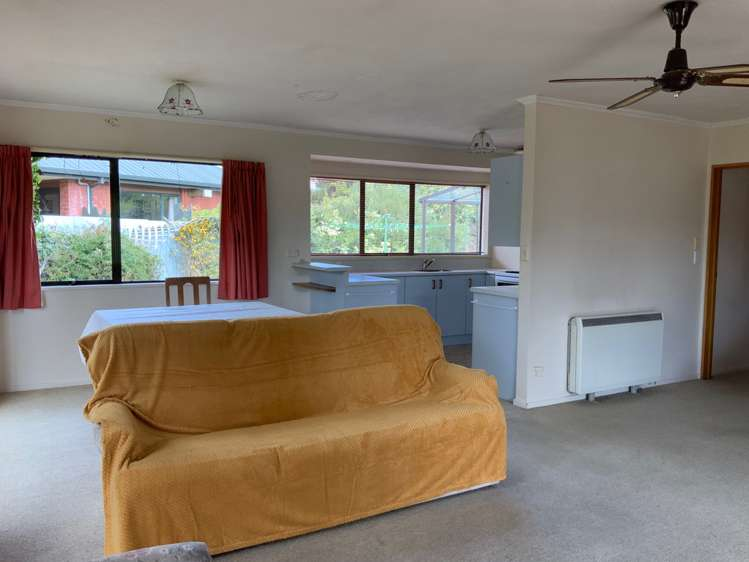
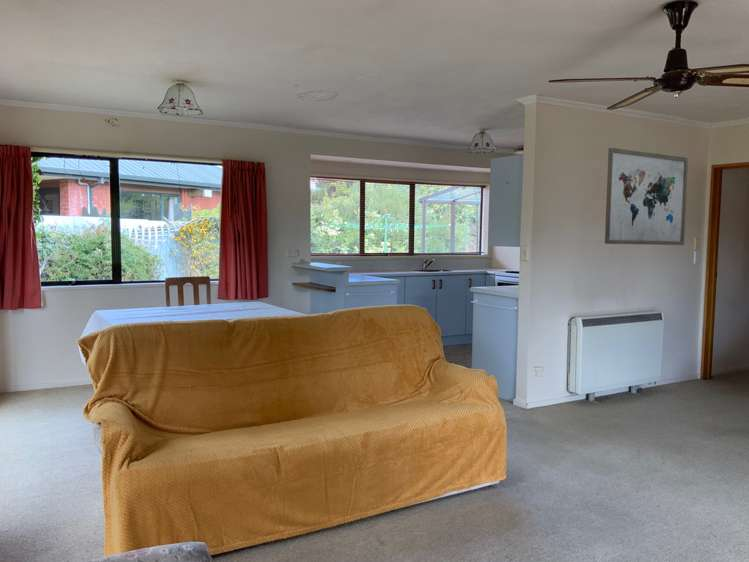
+ wall art [604,147,689,246]
